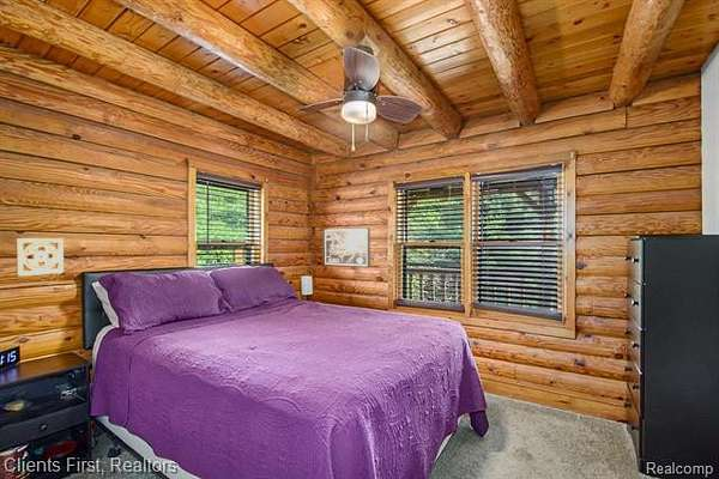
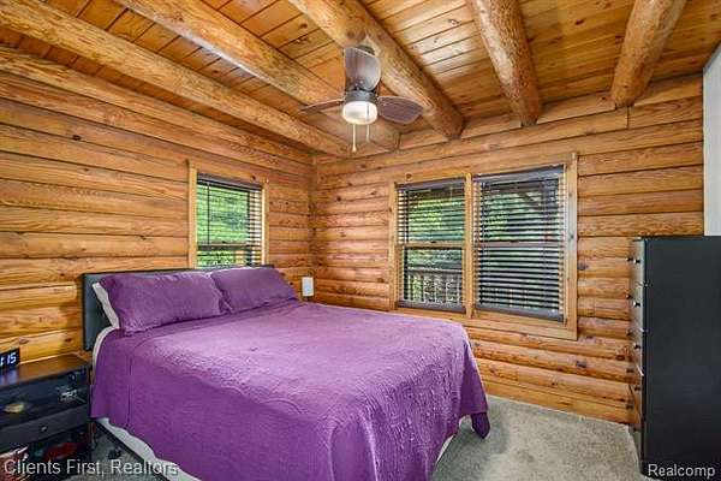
- wall ornament [16,237,65,278]
- wall art [322,226,371,268]
